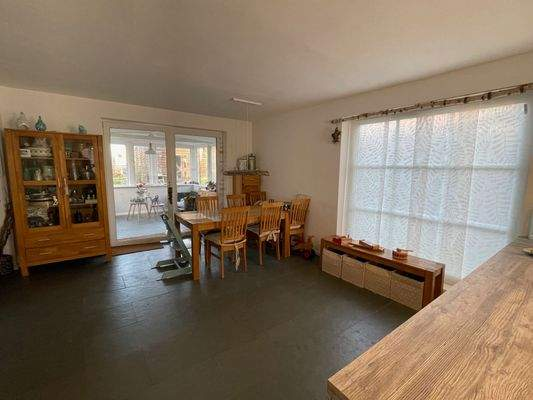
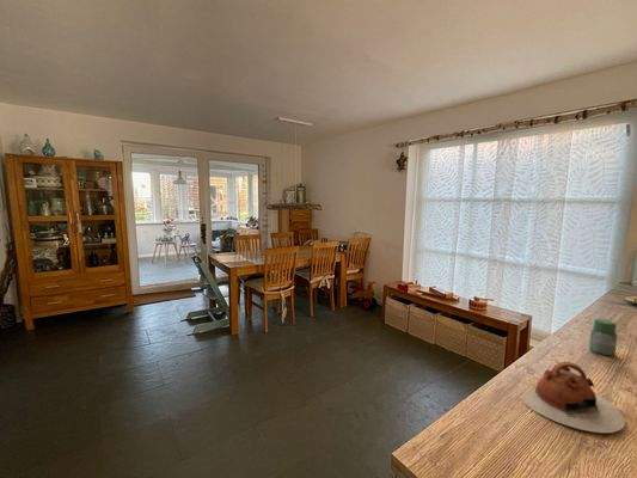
+ jar [588,318,618,356]
+ teapot [519,361,626,434]
